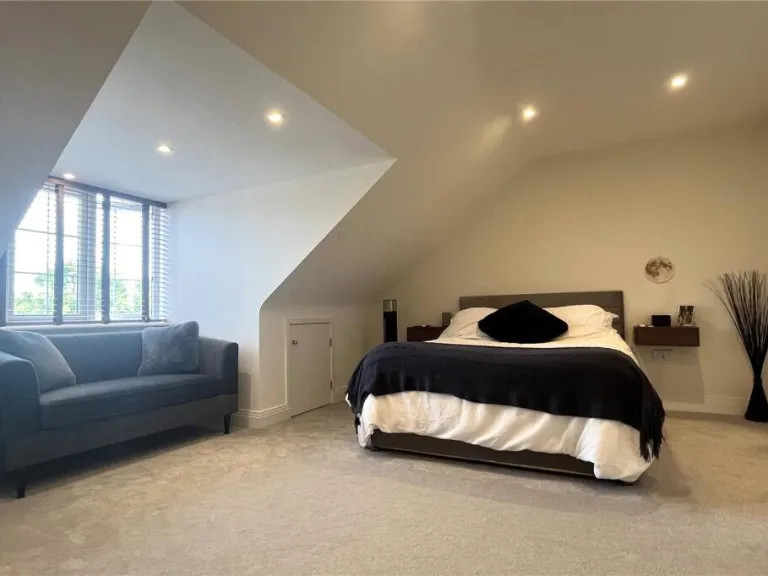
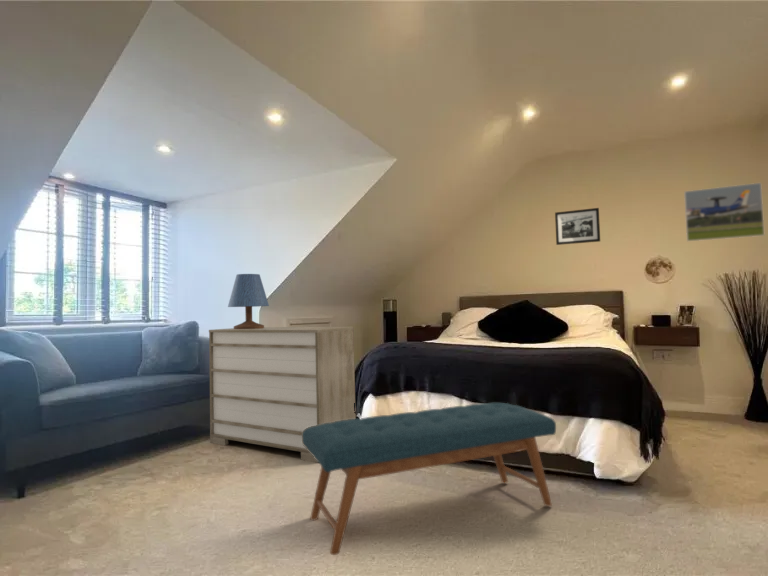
+ bench [302,402,557,556]
+ table lamp [227,273,270,329]
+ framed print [683,182,765,242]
+ picture frame [554,207,601,246]
+ dresser [208,326,357,464]
